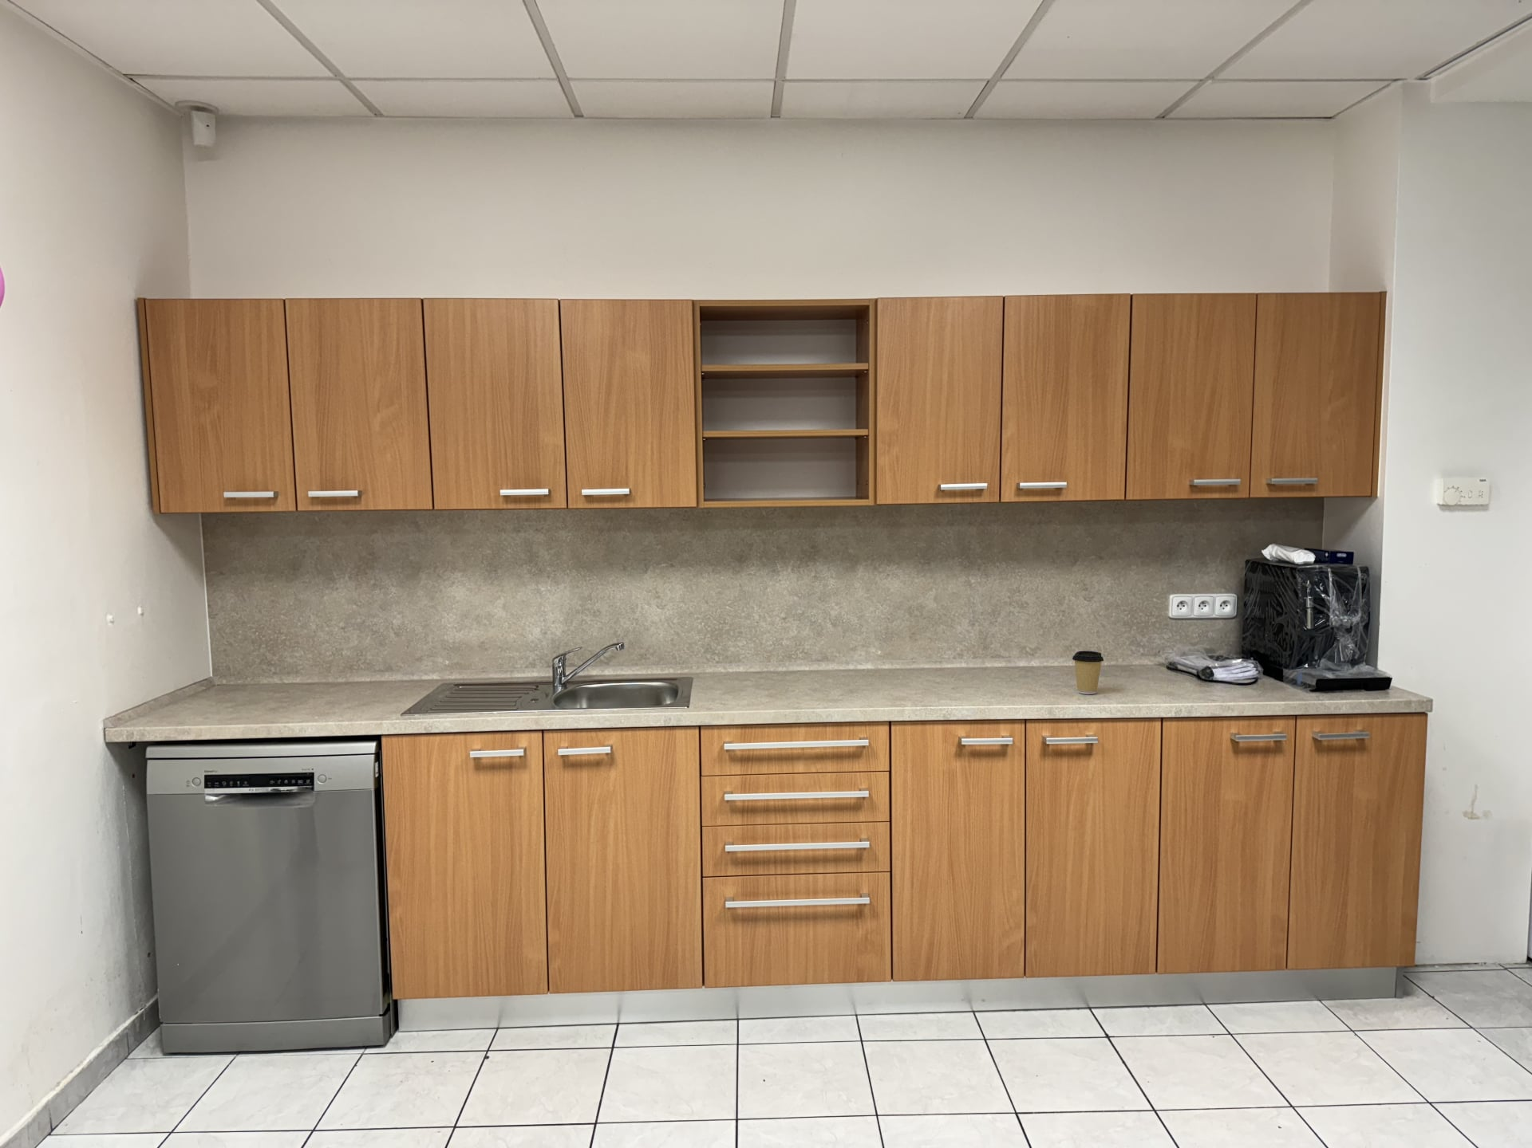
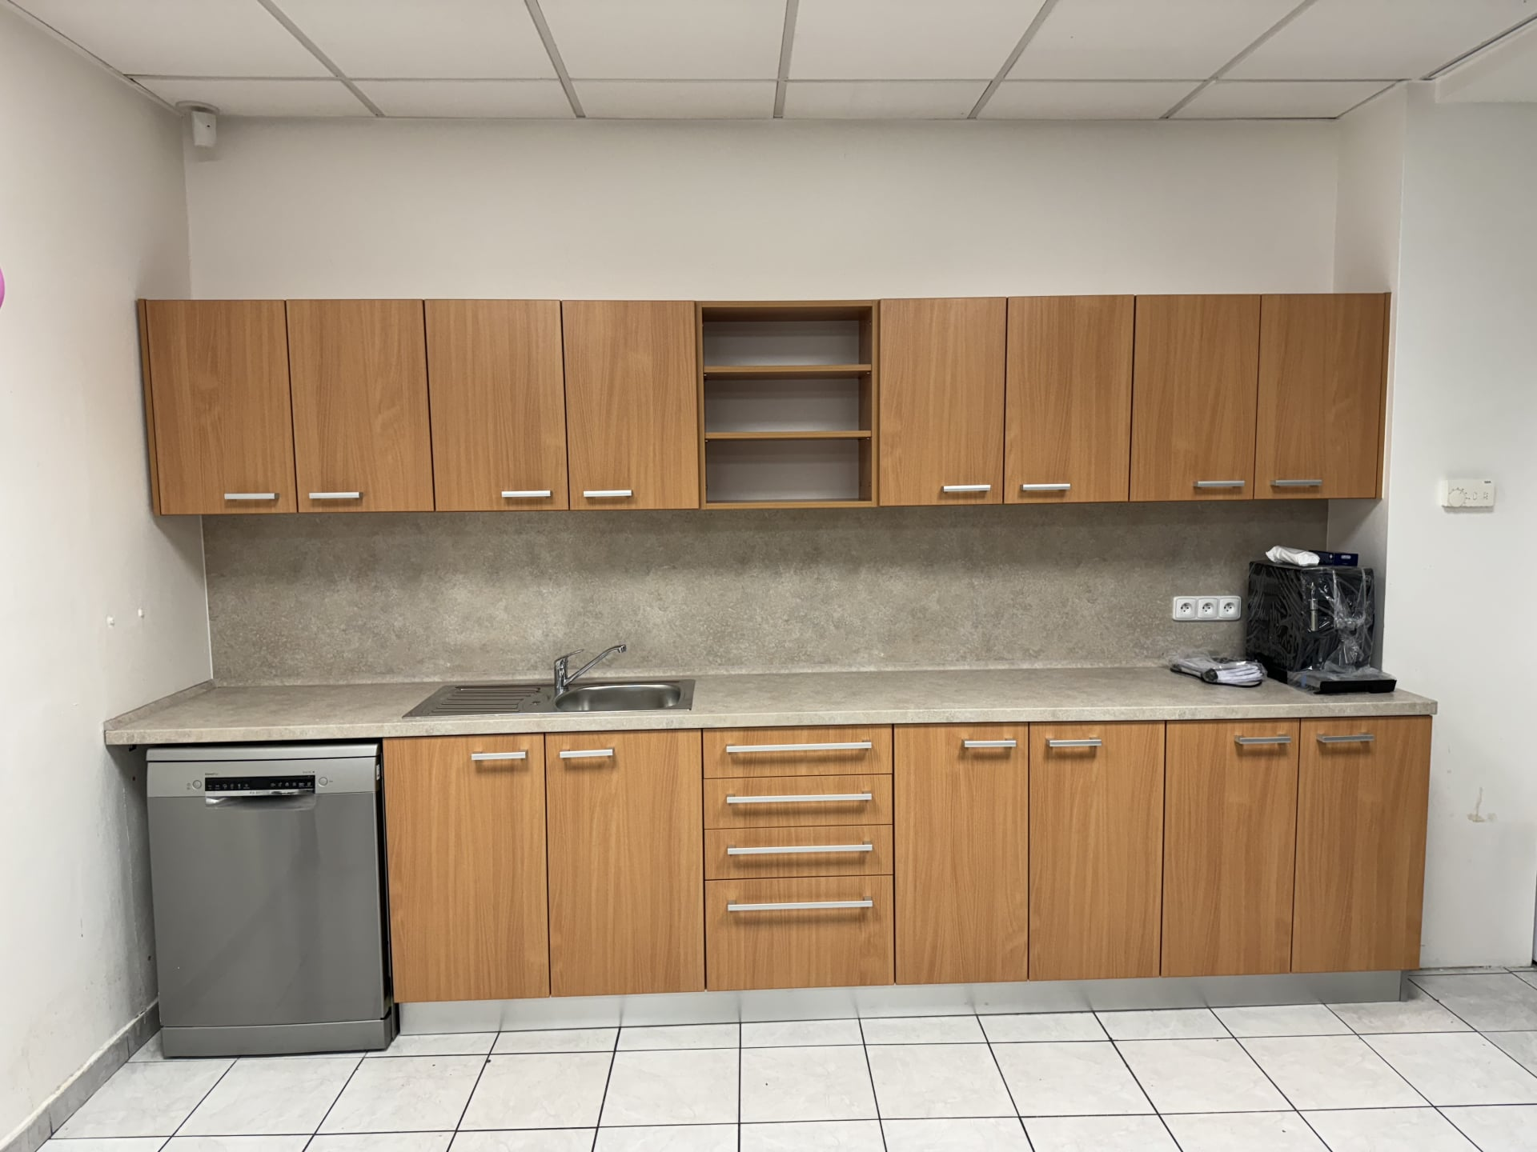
- coffee cup [1071,650,1104,695]
